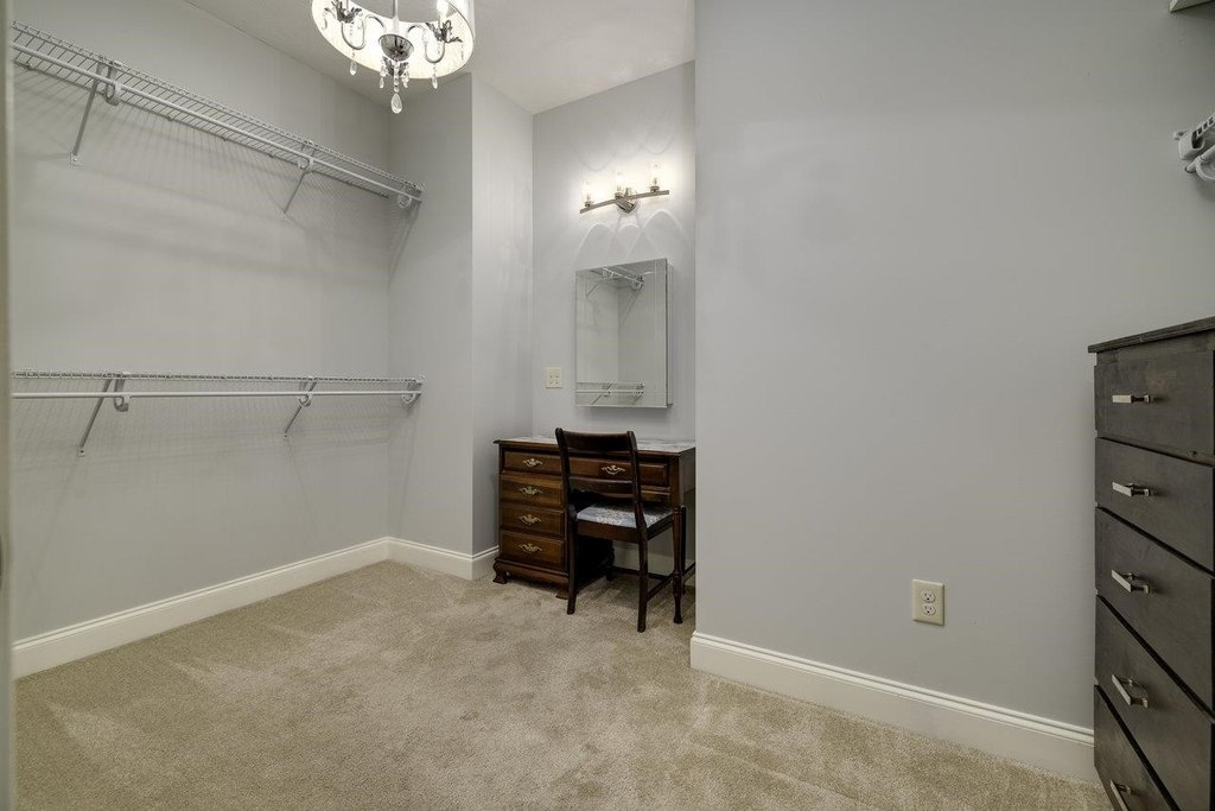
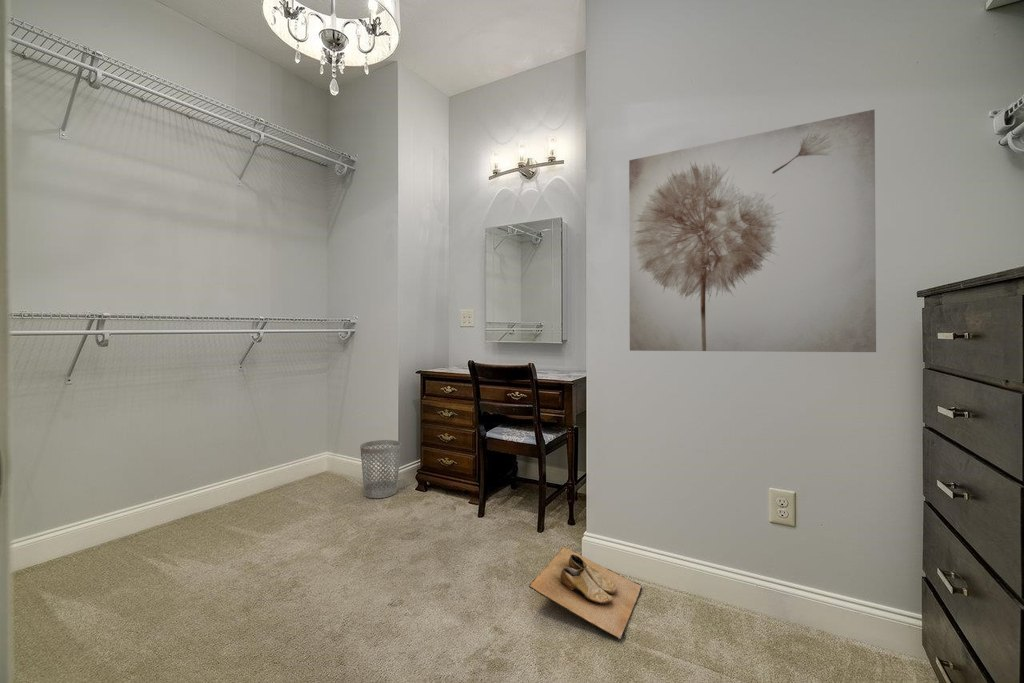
+ wall art [628,109,877,353]
+ shoes [528,546,643,641]
+ wastebasket [359,439,402,499]
